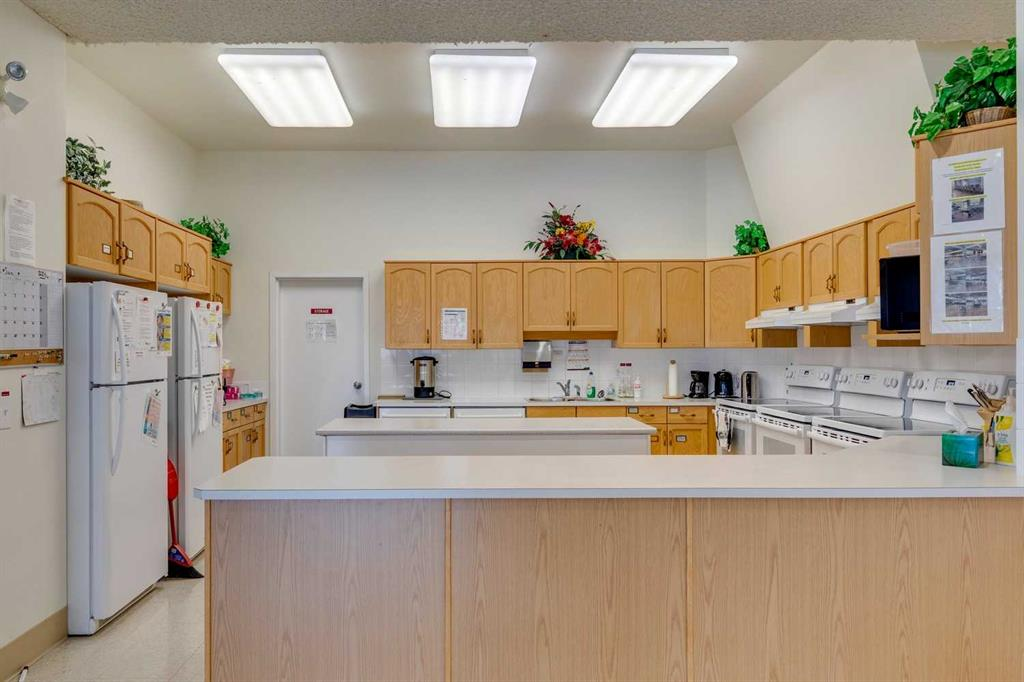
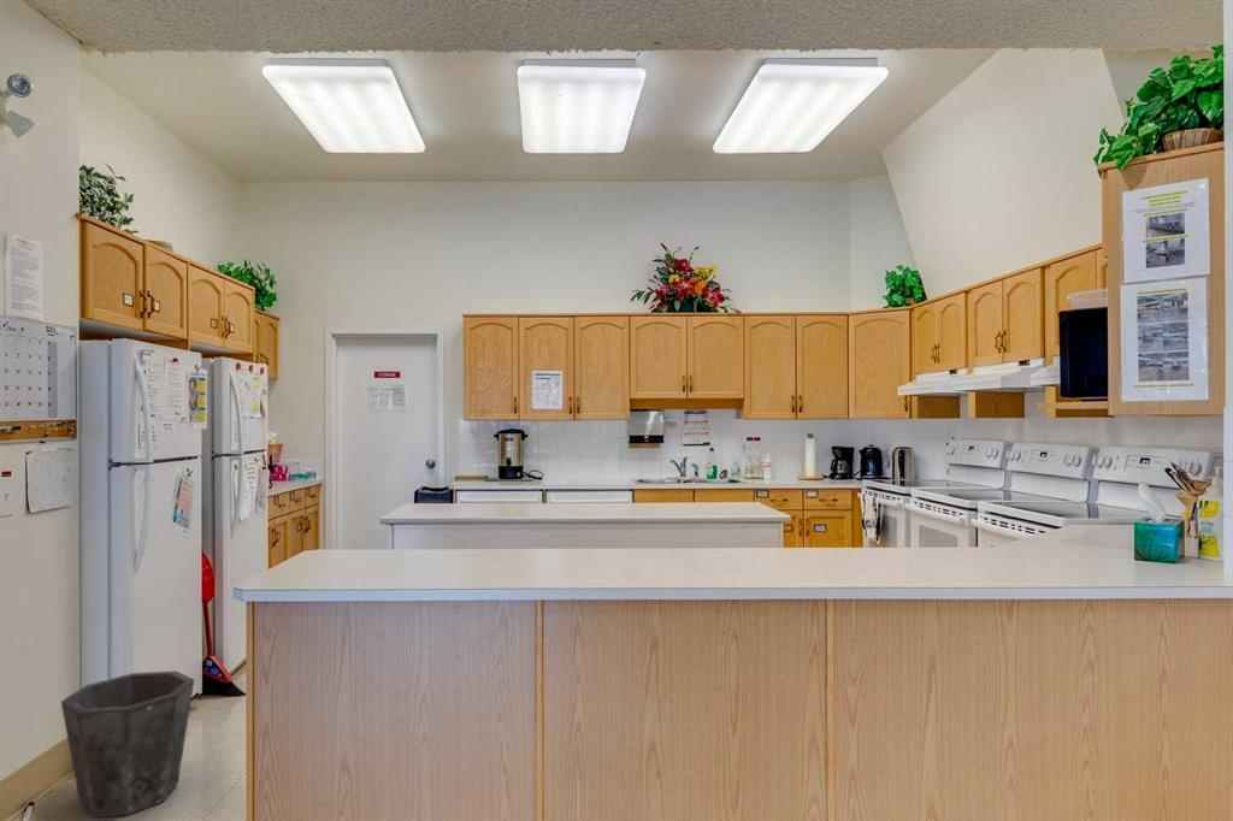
+ waste bin [60,669,195,819]
